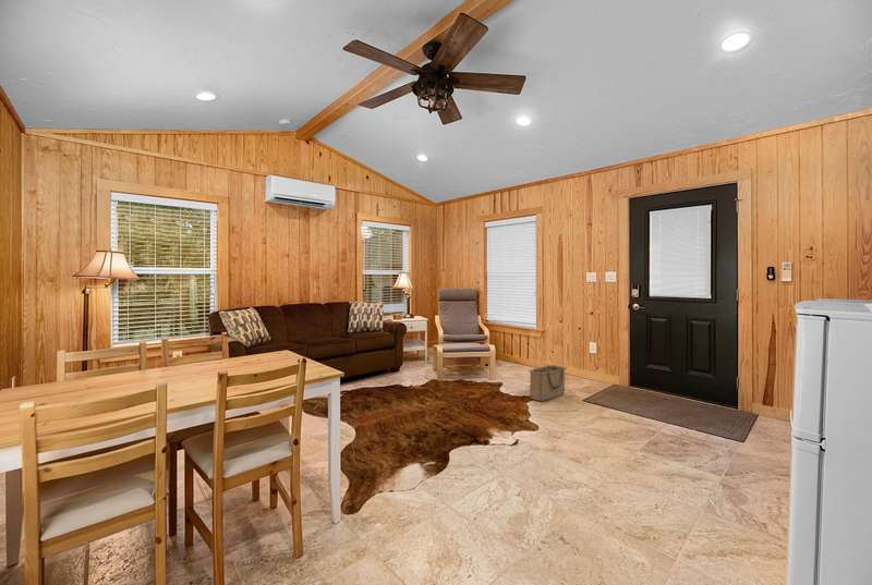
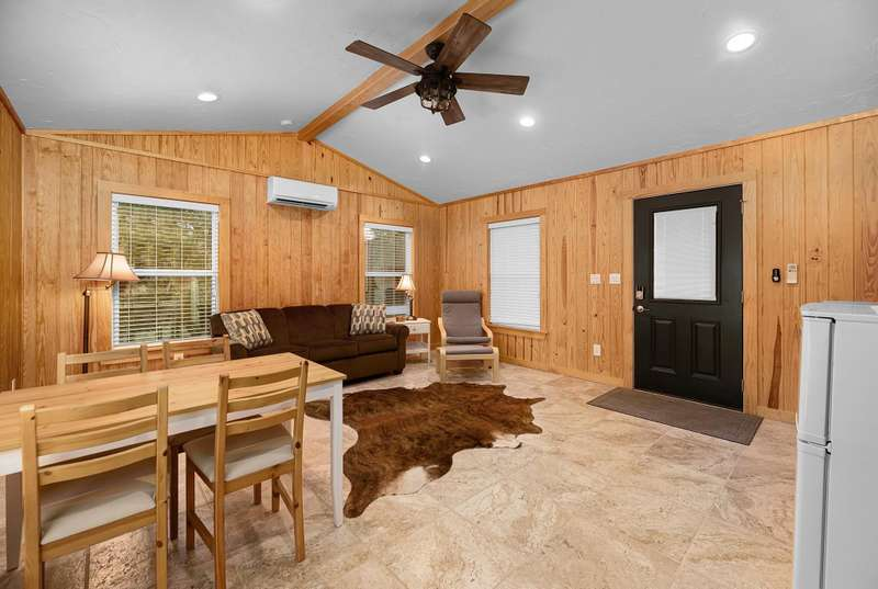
- basket [528,364,567,402]
